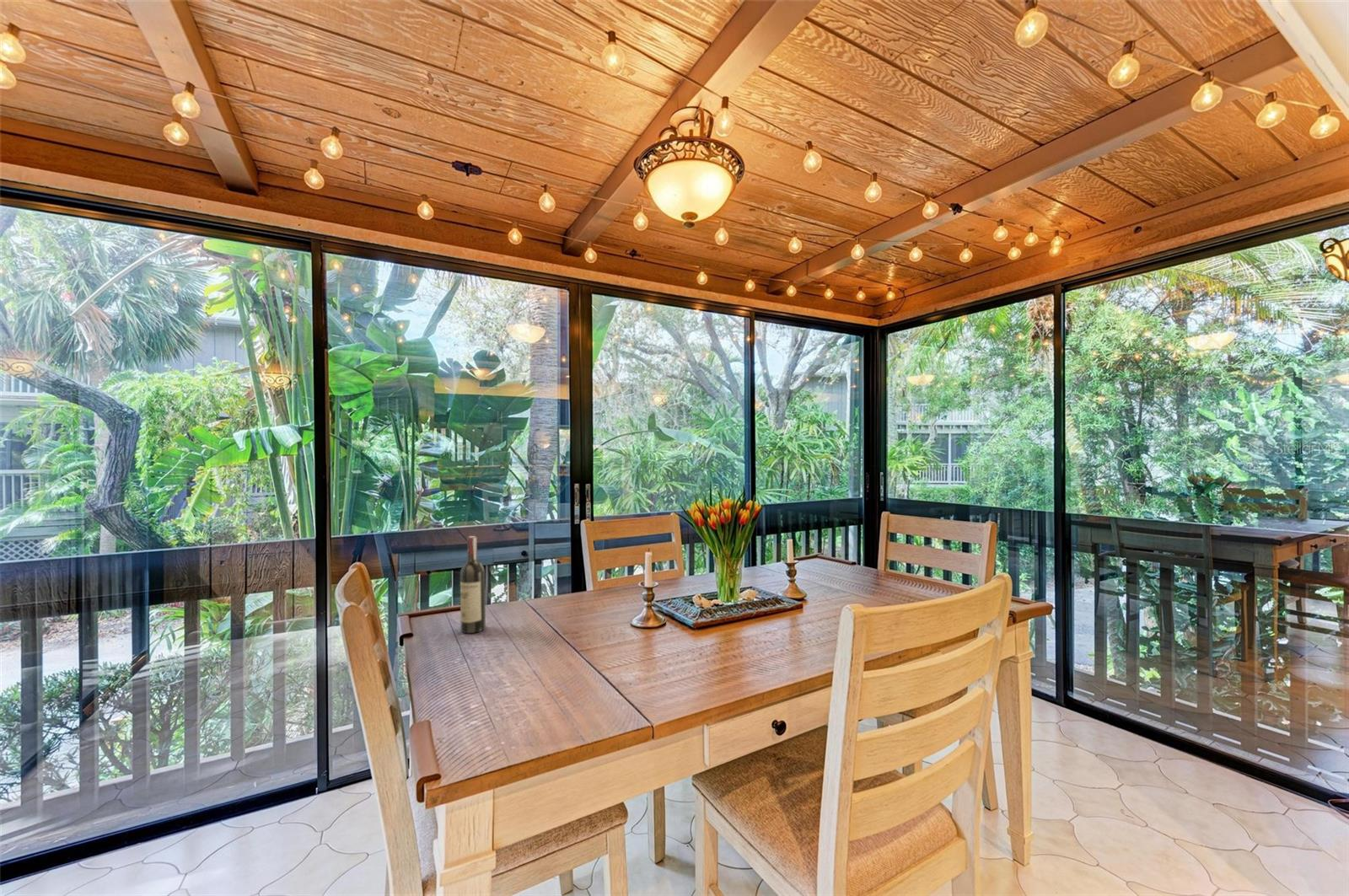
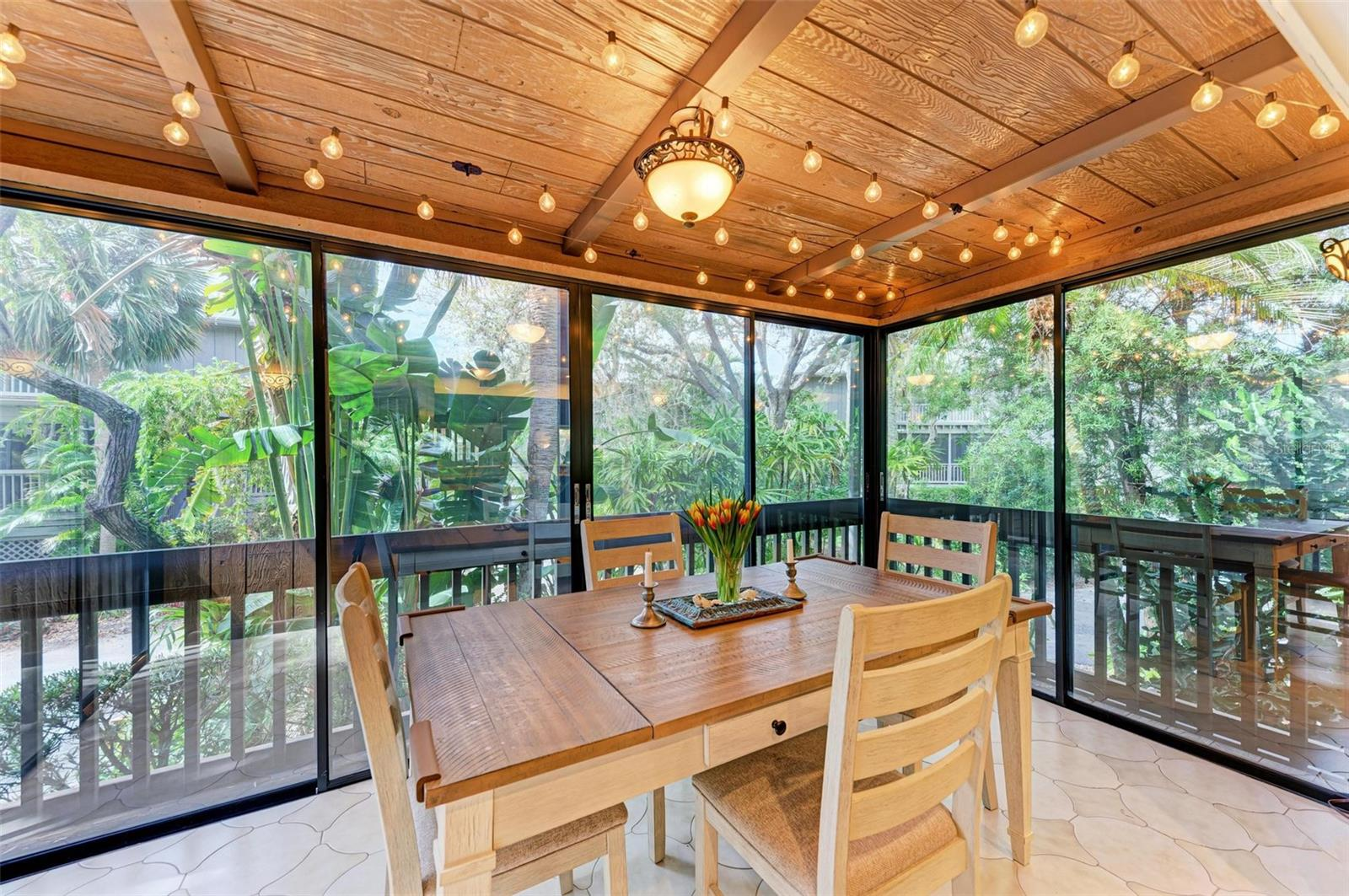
- wine bottle [460,535,486,634]
